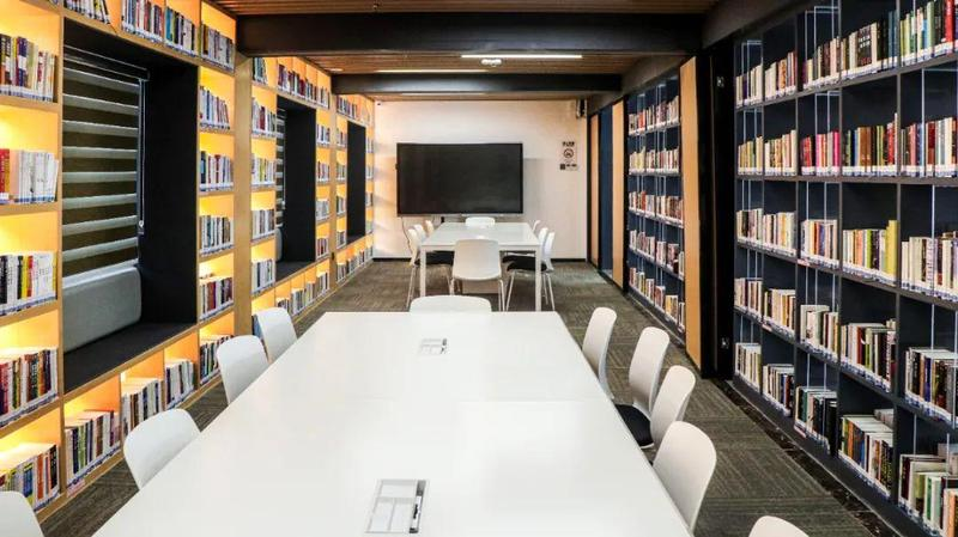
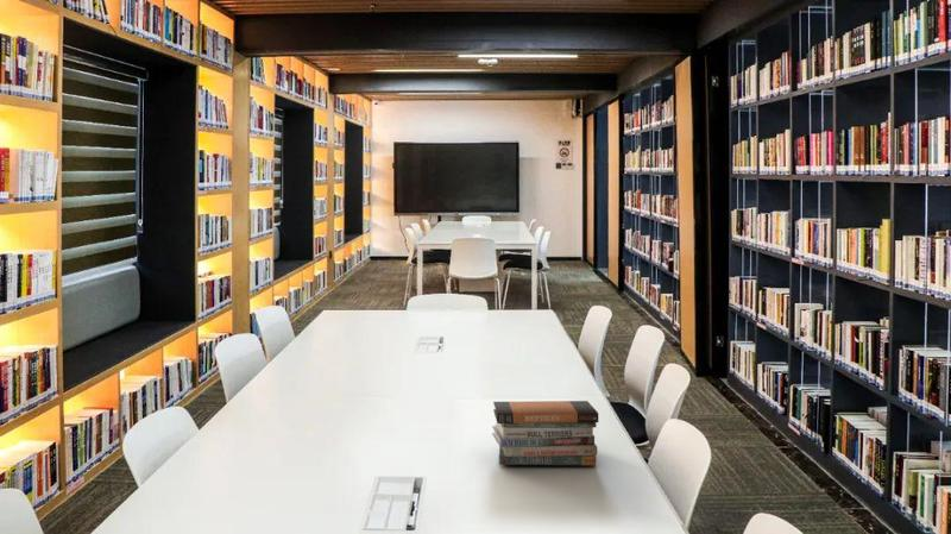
+ book stack [491,400,599,466]
